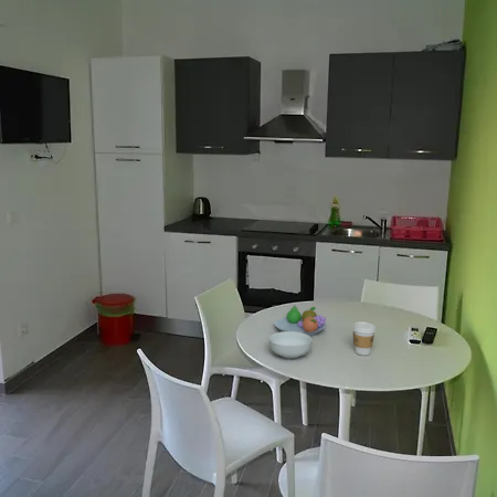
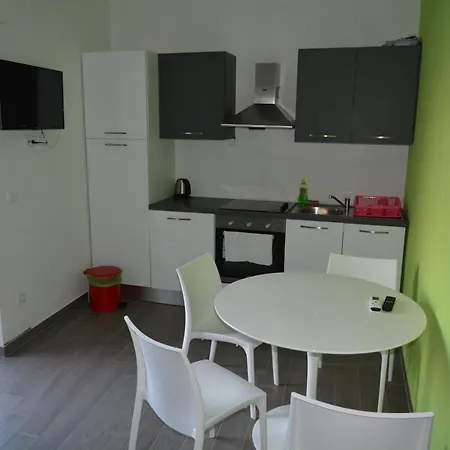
- fruit bowl [273,305,327,337]
- coffee cup [352,320,377,357]
- cereal bowl [268,331,313,360]
